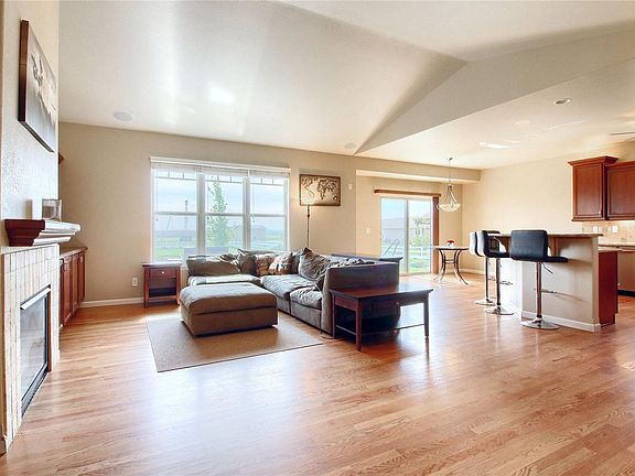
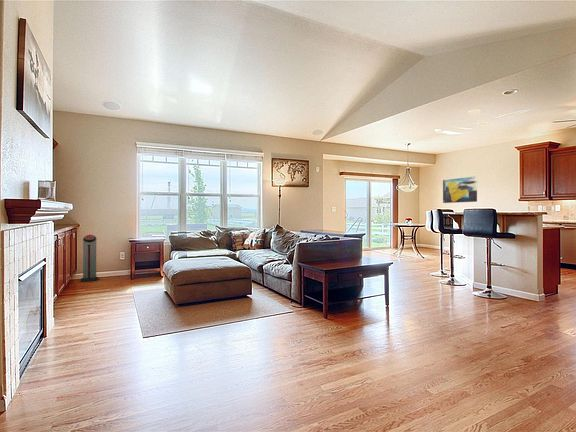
+ air purifier [79,234,100,283]
+ wall art [442,175,478,204]
